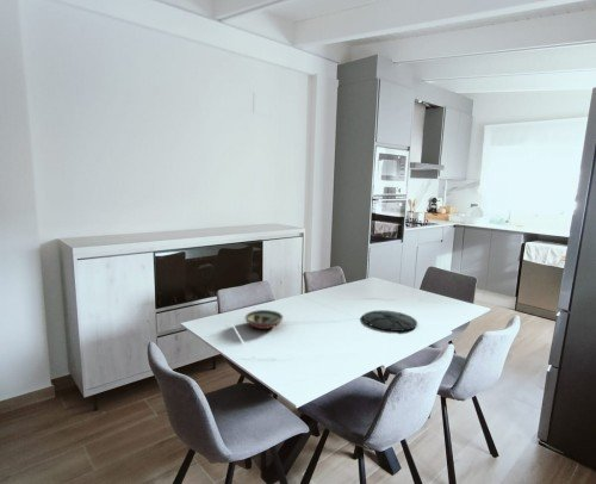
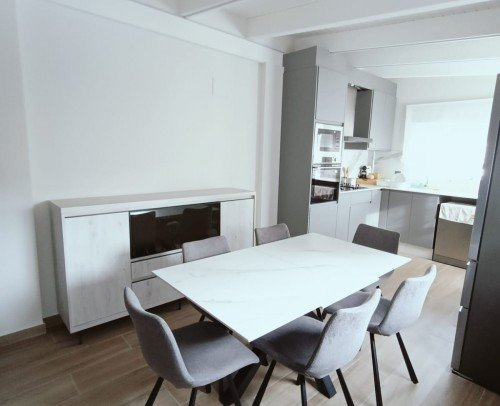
- decorative bowl [243,309,285,330]
- plate [361,309,418,333]
